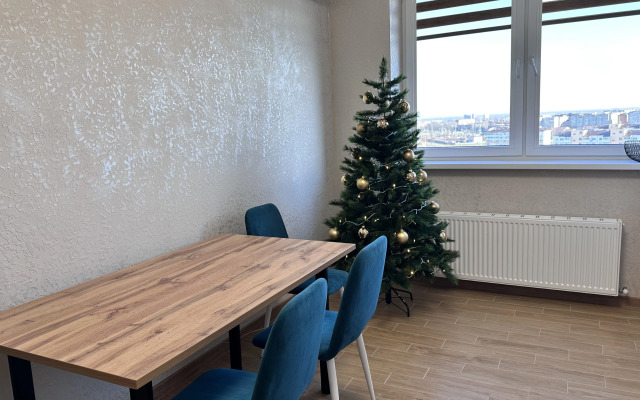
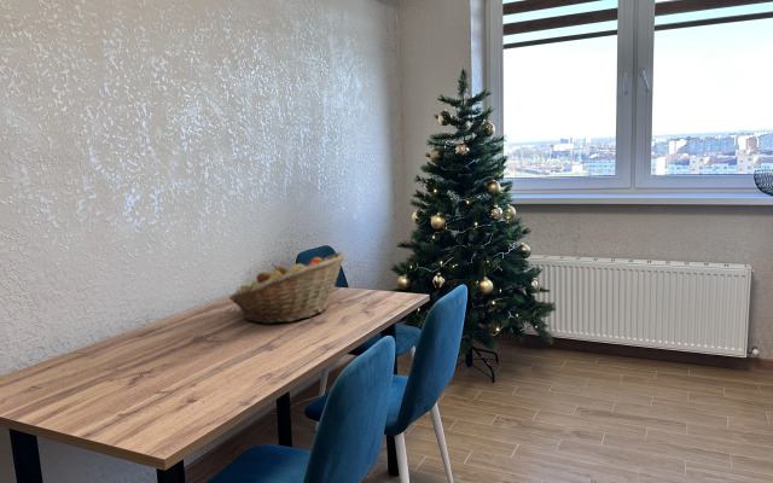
+ fruit basket [228,251,347,326]
